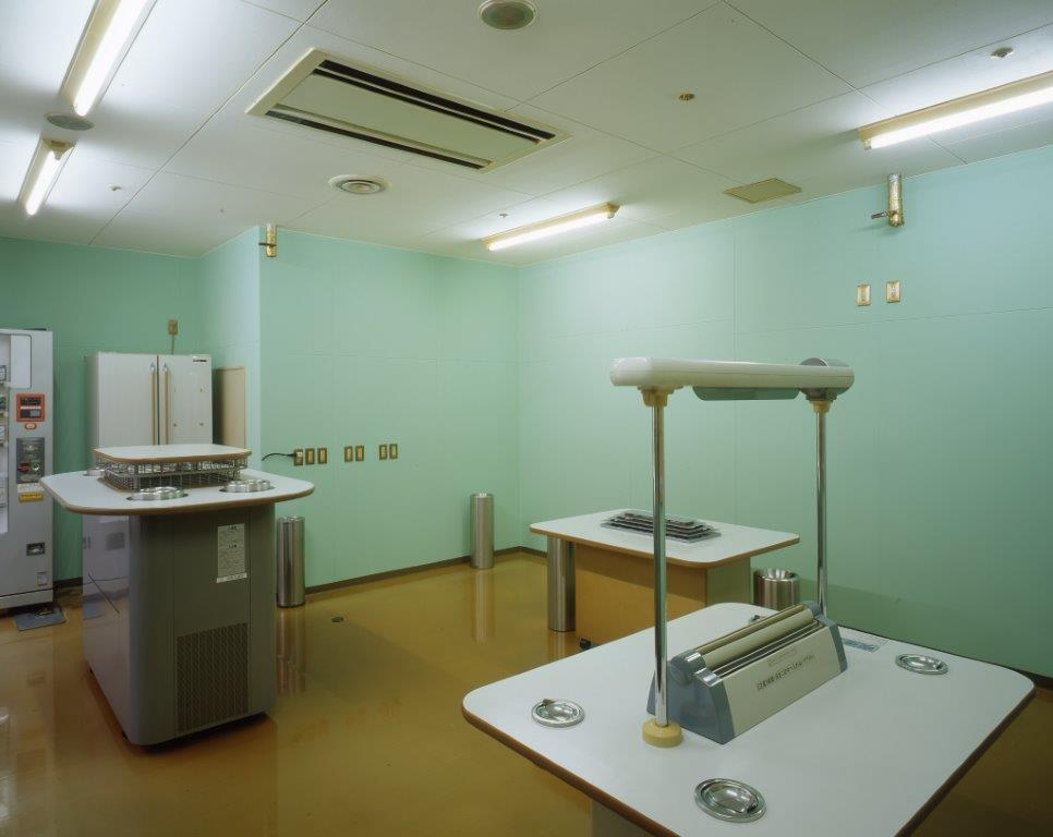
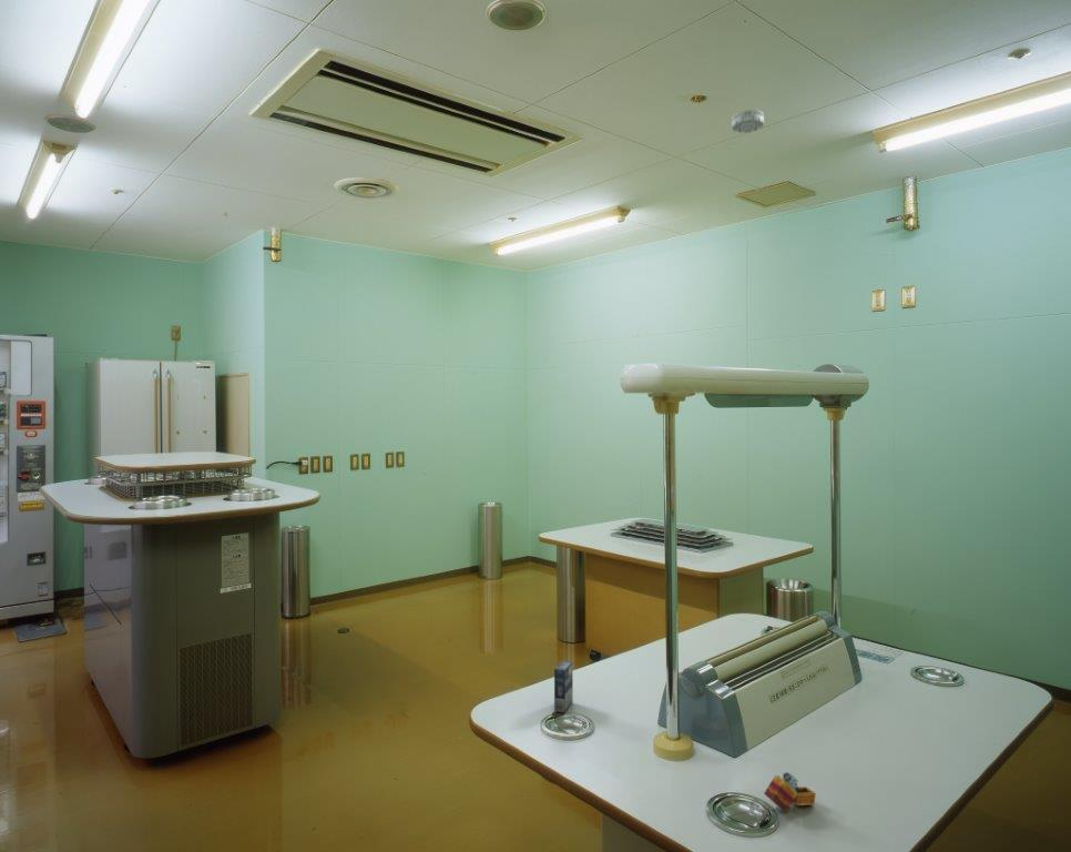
+ cigarette pack [553,659,574,713]
+ smoke detector [731,108,765,134]
+ lighter [763,771,817,814]
